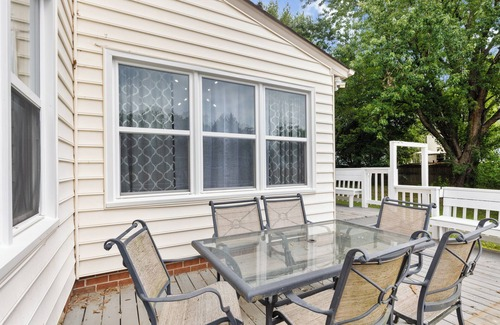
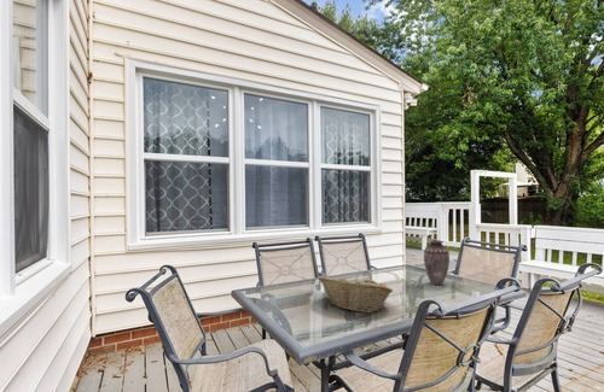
+ fruit basket [318,275,394,314]
+ vase [423,239,451,286]
